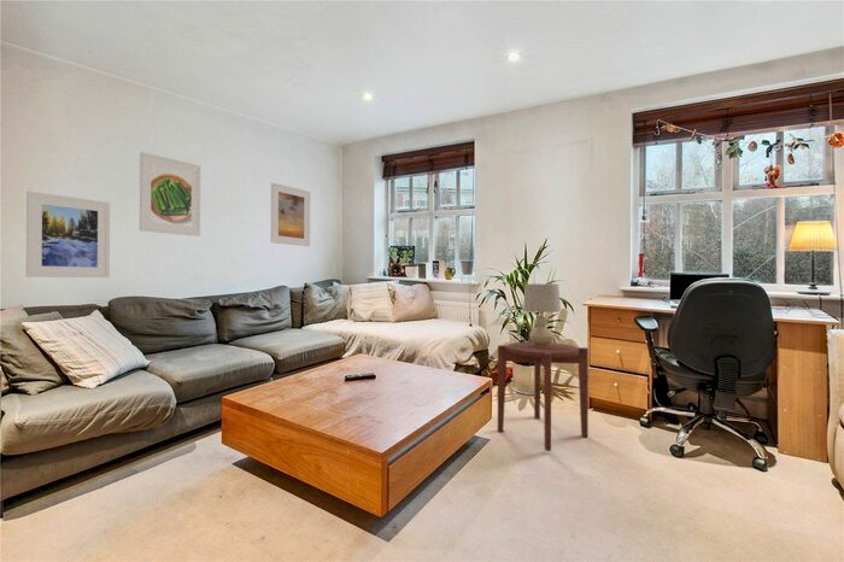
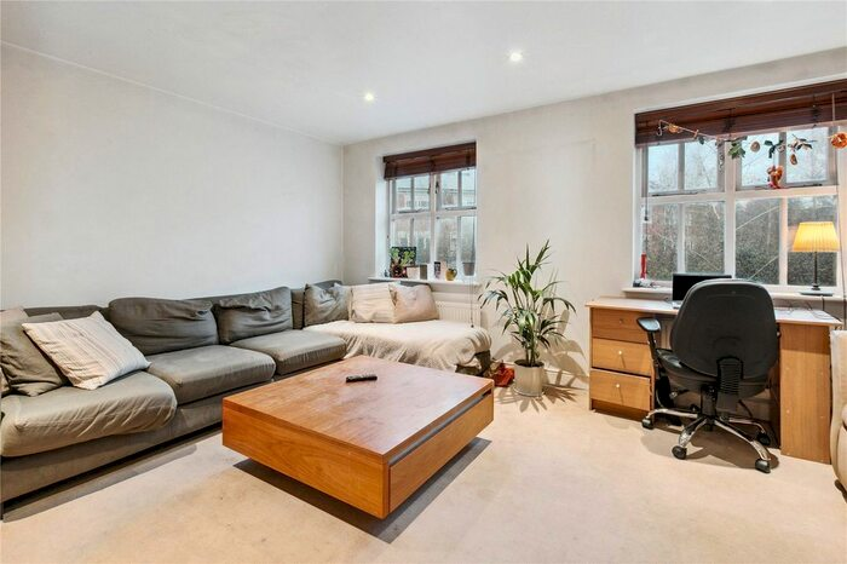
- table lamp [522,283,562,347]
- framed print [25,191,111,279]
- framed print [139,151,201,238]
- side table [497,341,590,452]
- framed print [270,182,311,247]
